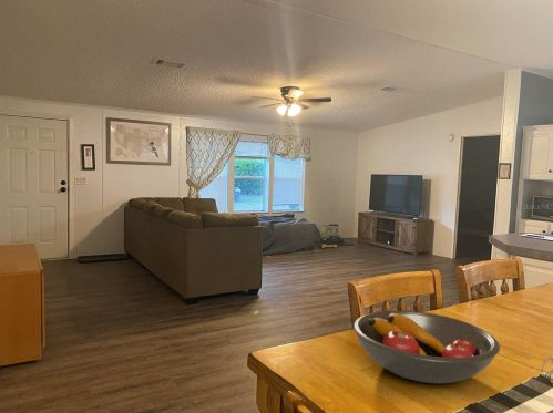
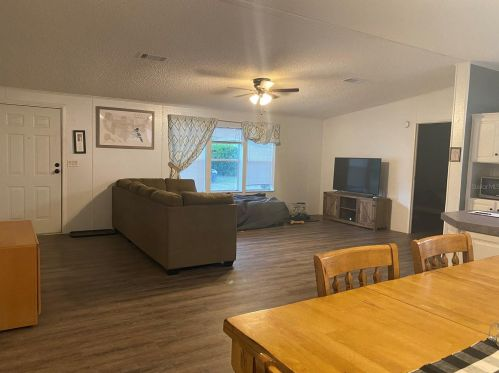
- fruit bowl [352,310,501,384]
